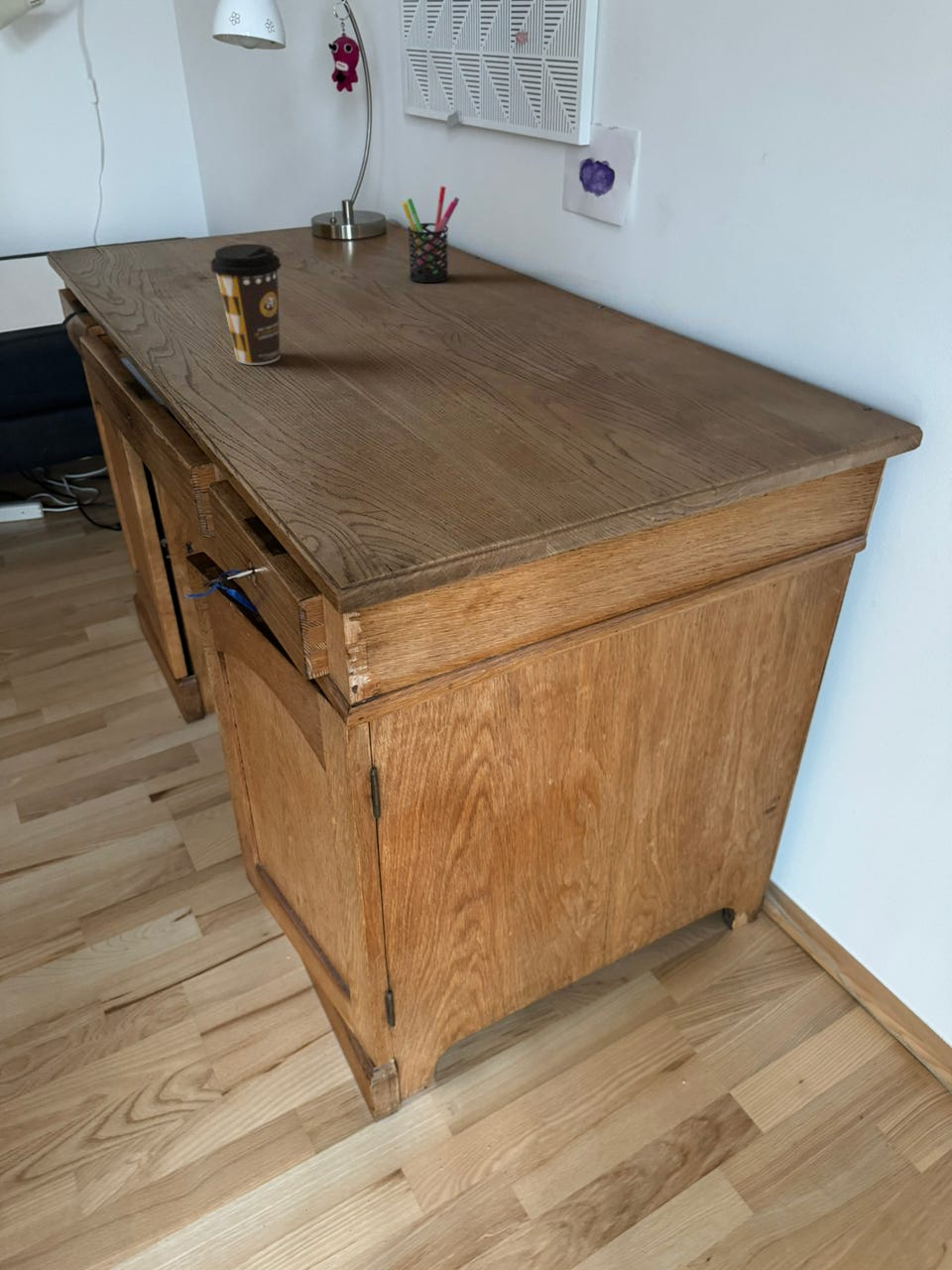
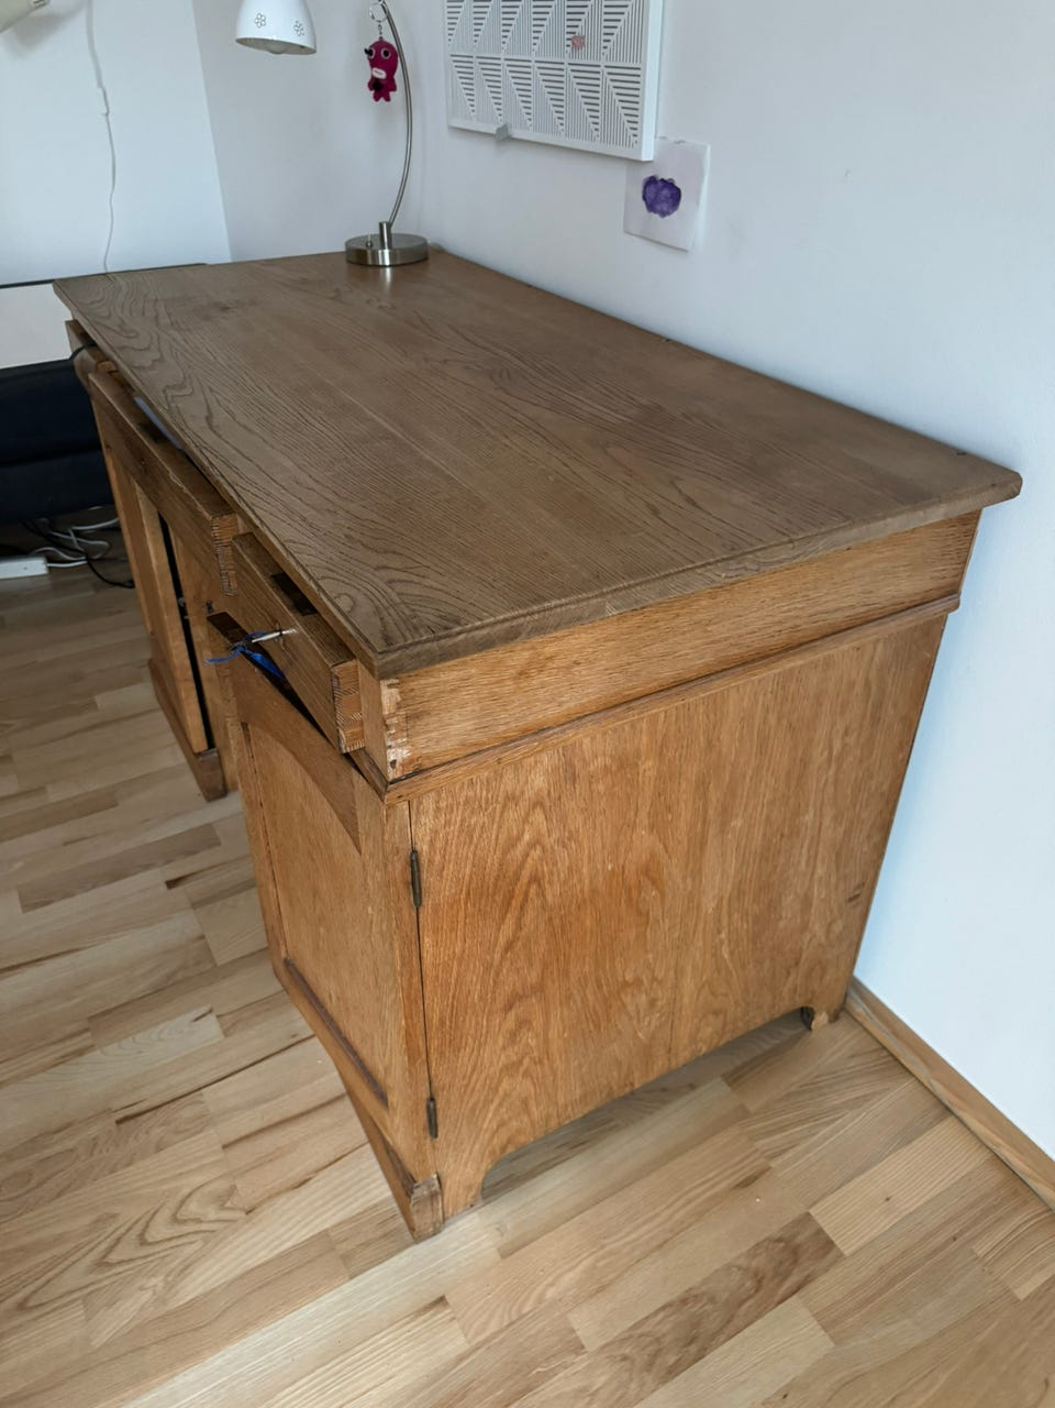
- coffee cup [210,243,283,366]
- pen holder [401,186,460,284]
